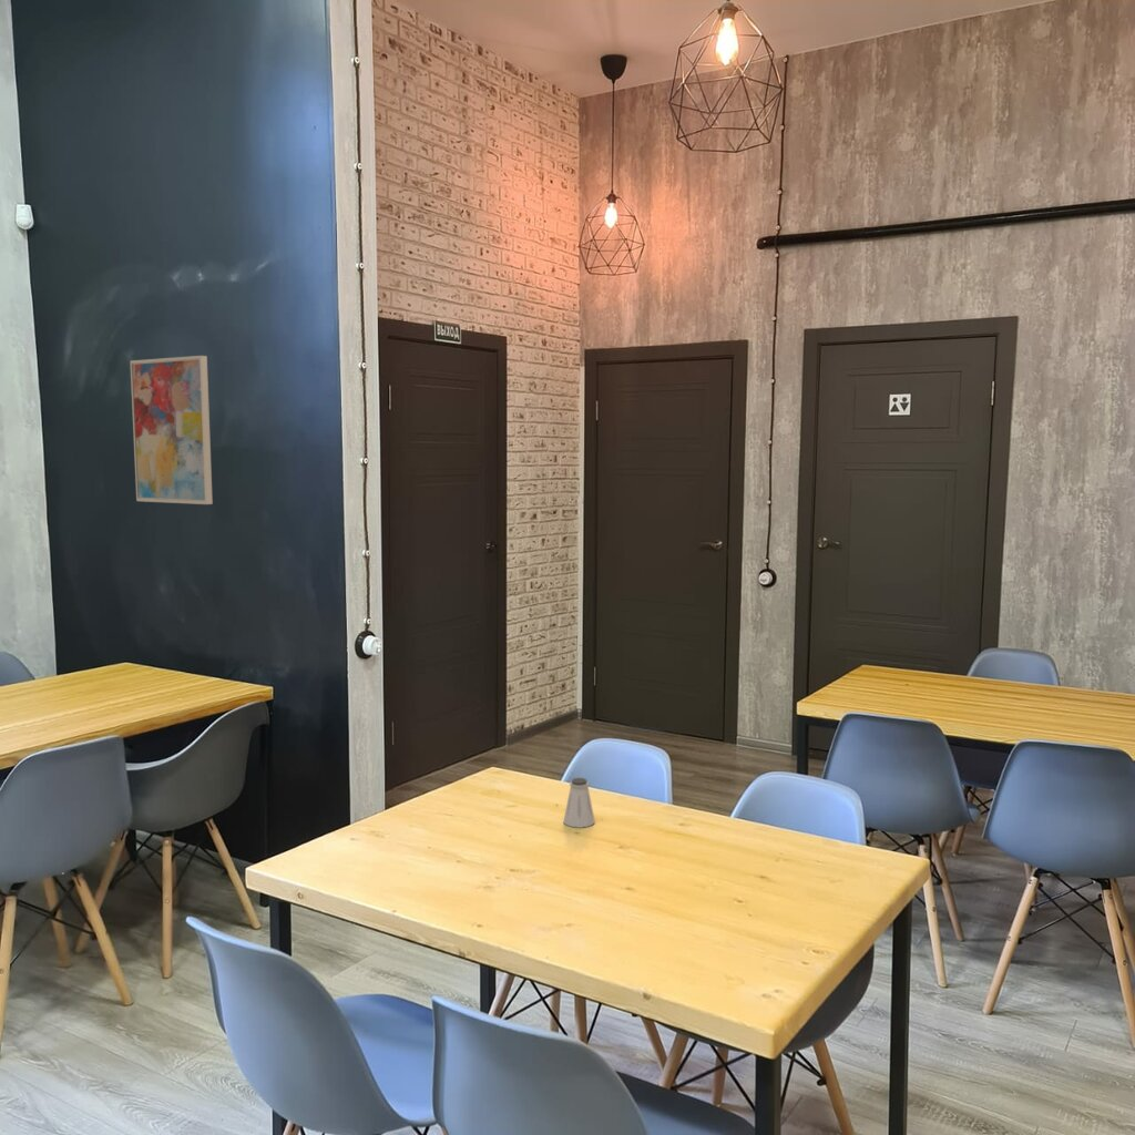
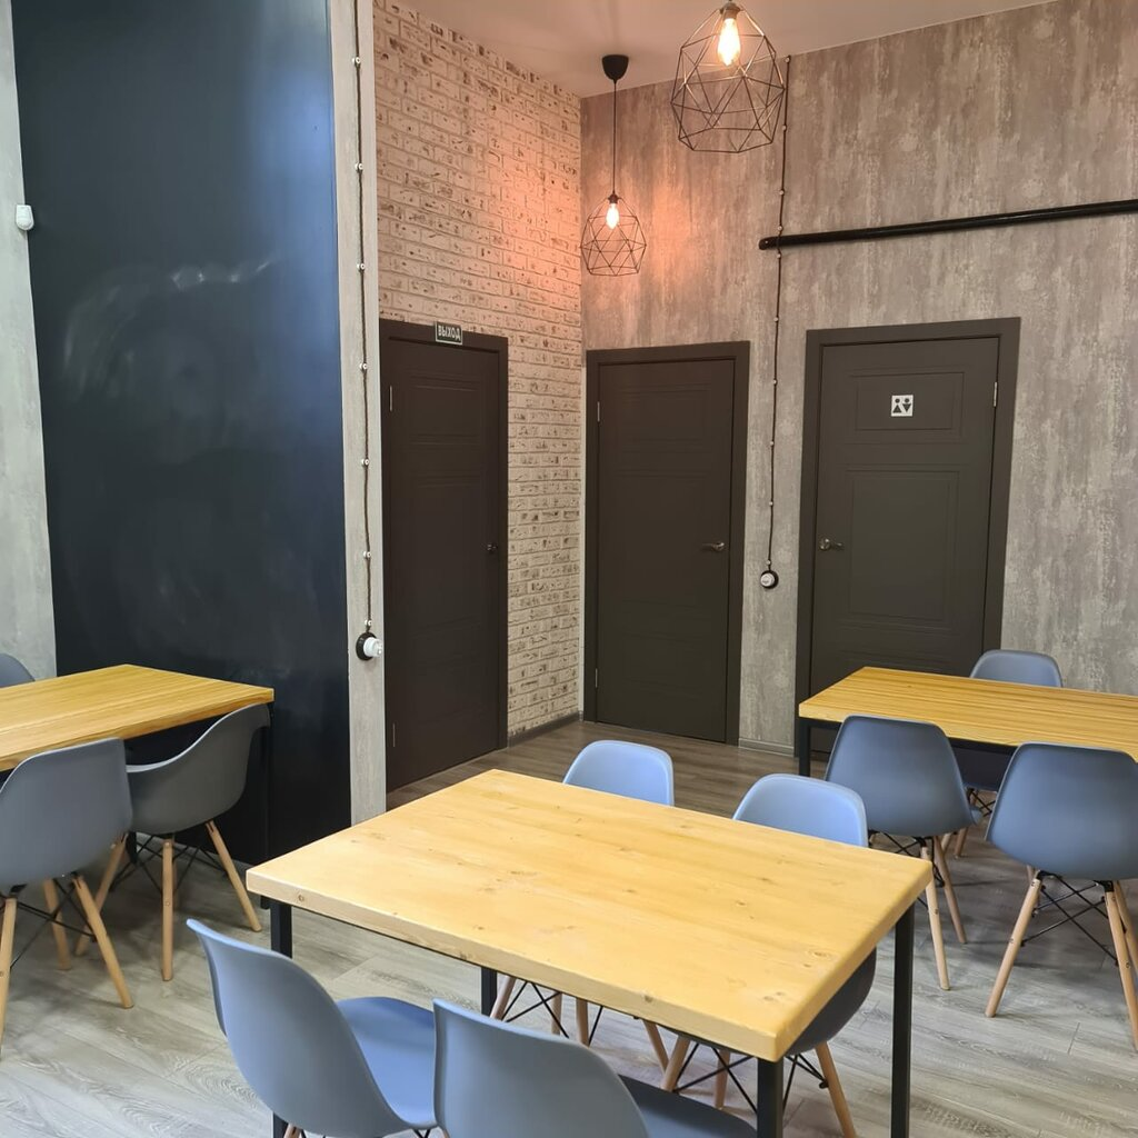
- saltshaker [562,777,596,829]
- wall art [130,355,214,505]
